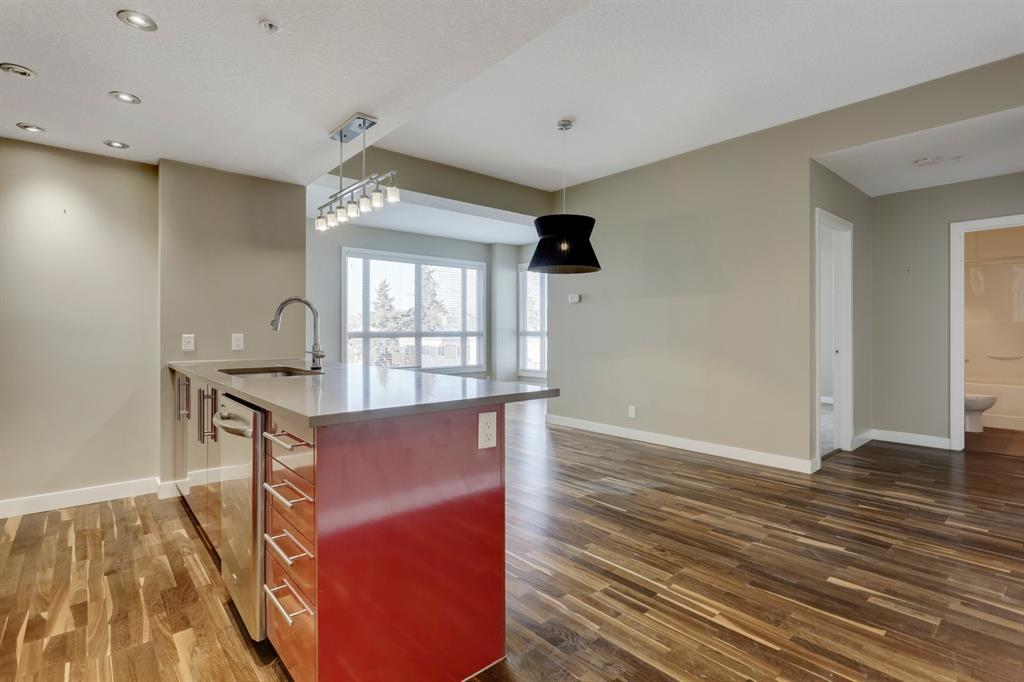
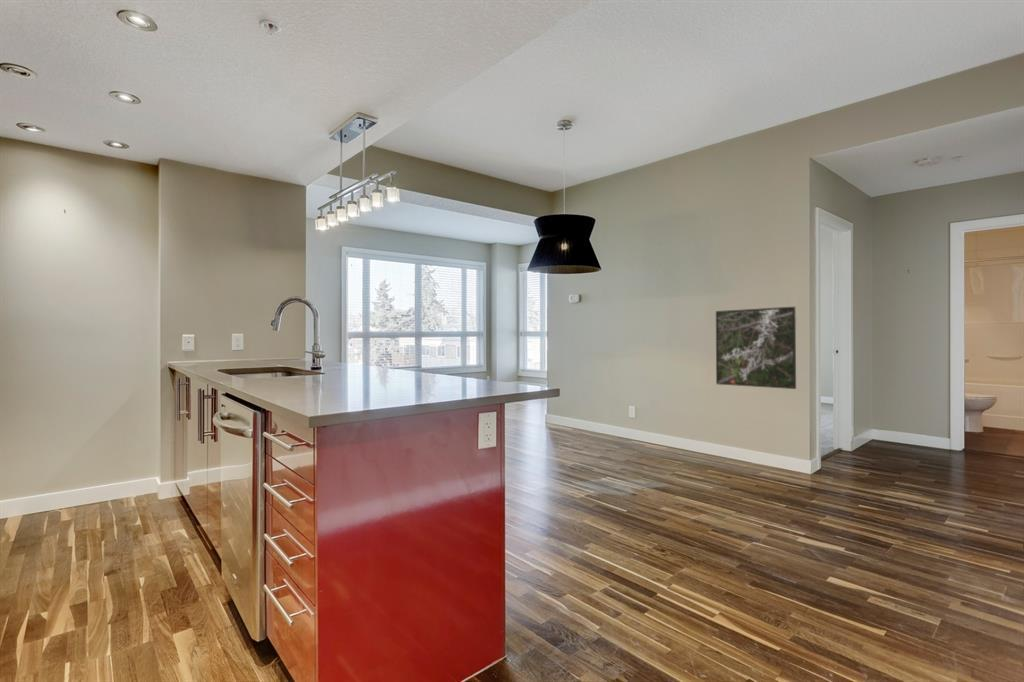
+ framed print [715,306,797,390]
